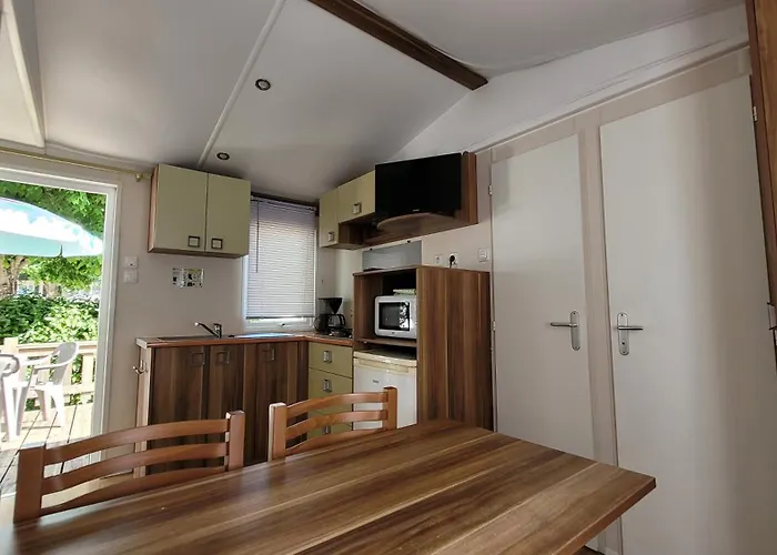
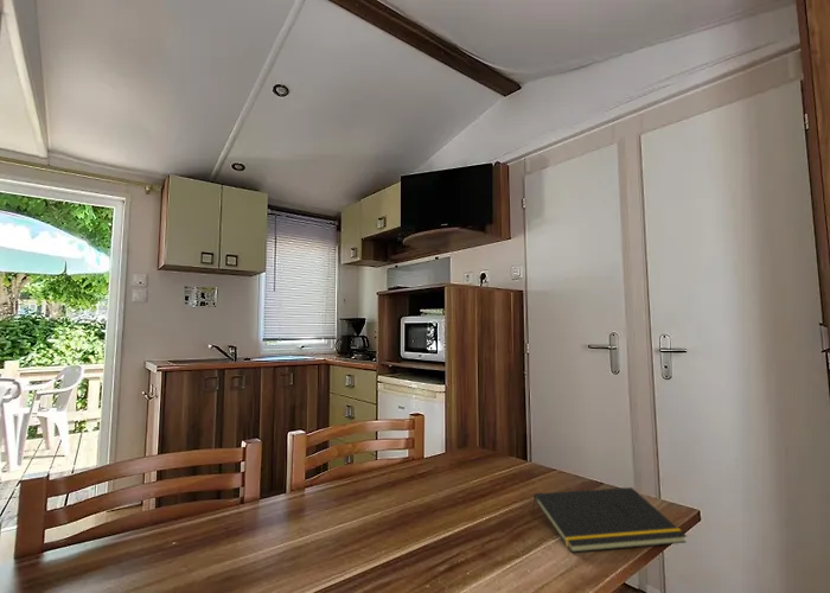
+ notepad [530,486,688,554]
